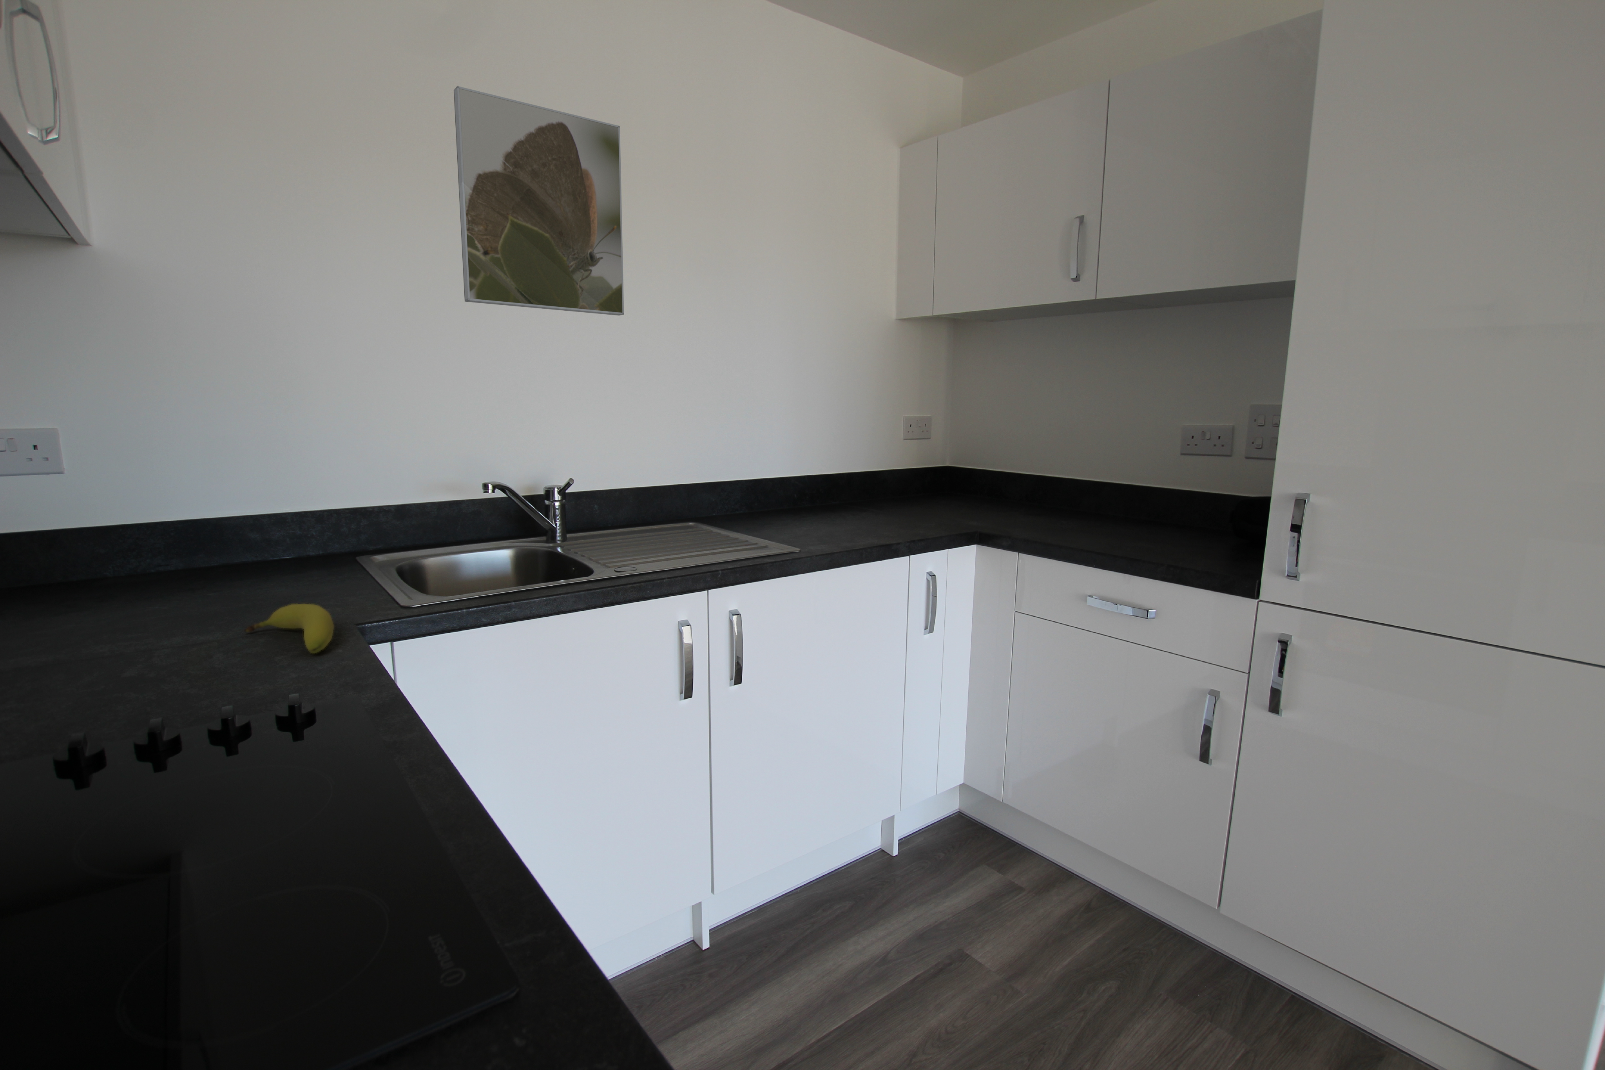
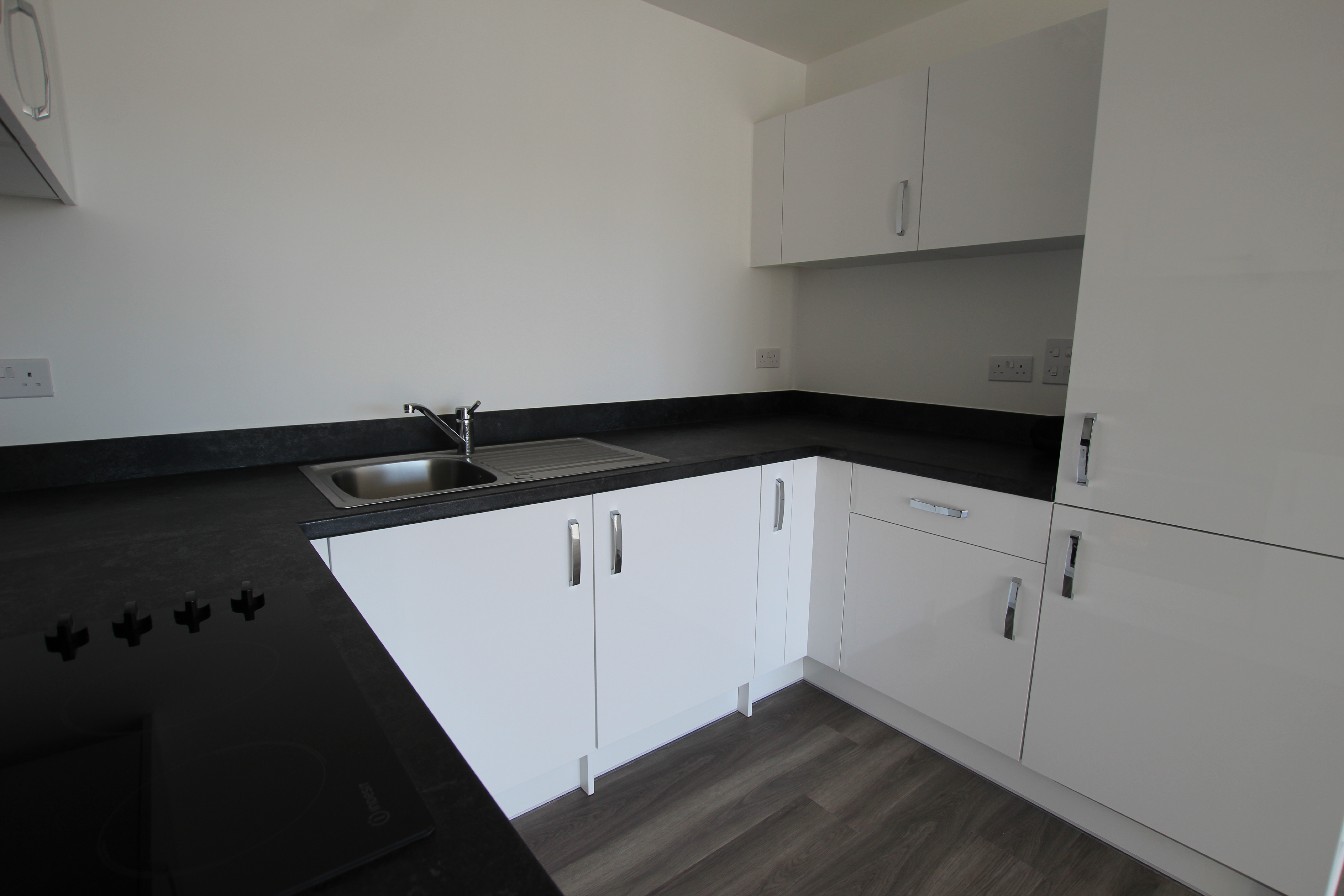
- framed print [454,86,625,315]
- fruit [244,603,334,654]
